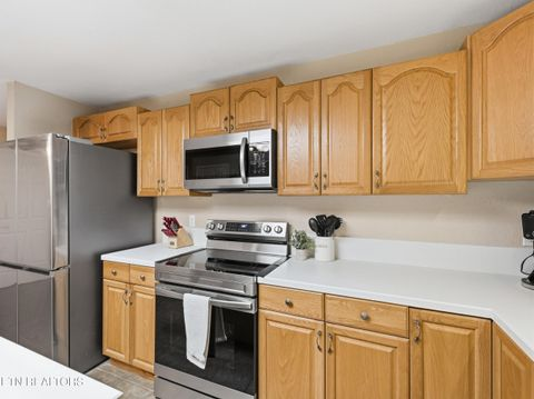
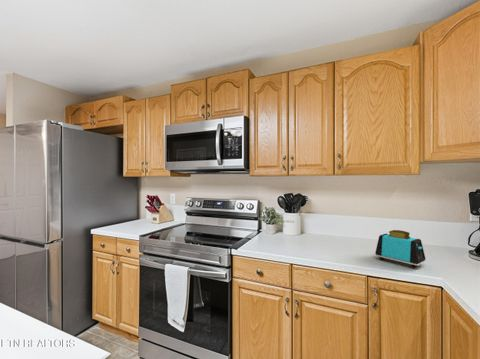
+ toaster [374,229,427,269]
